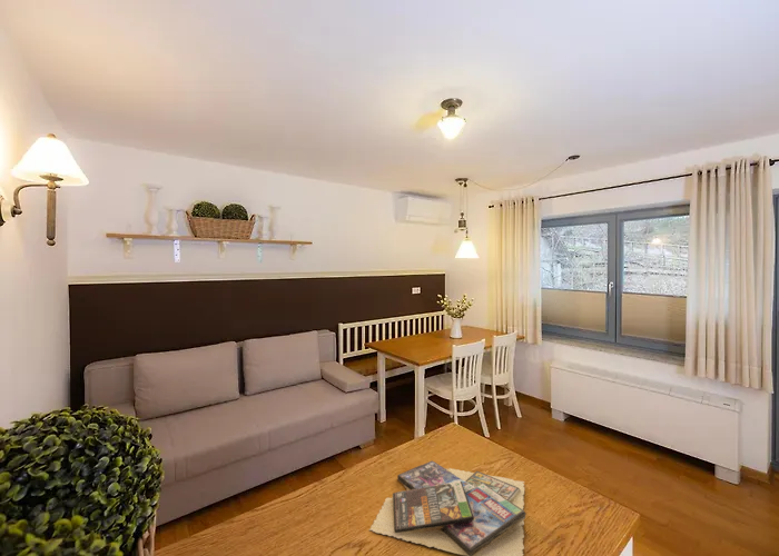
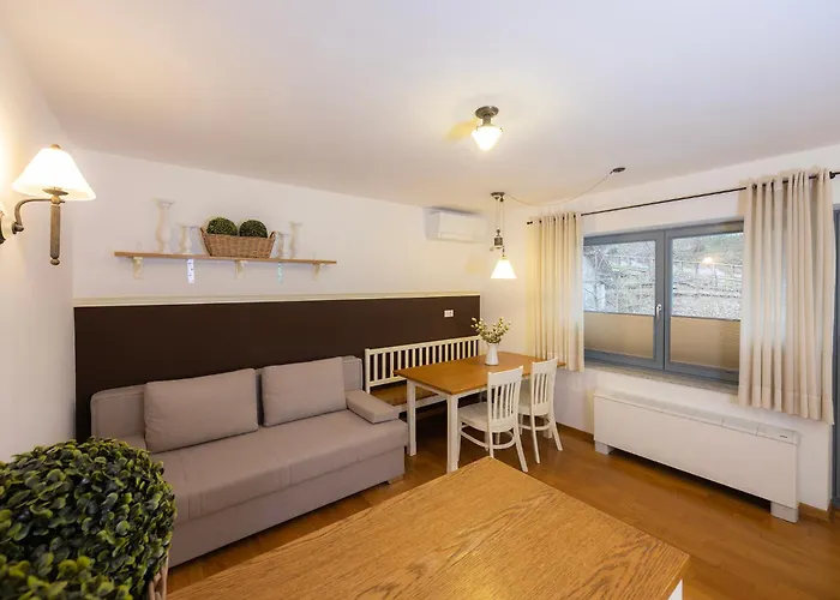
- video game cases [368,459,527,556]
